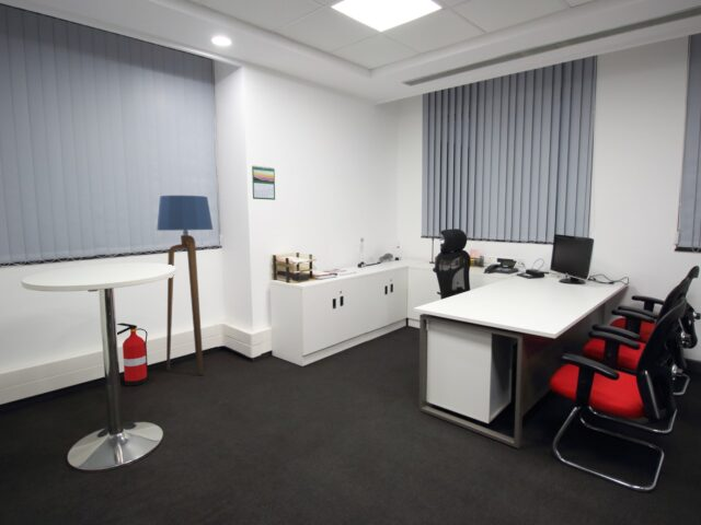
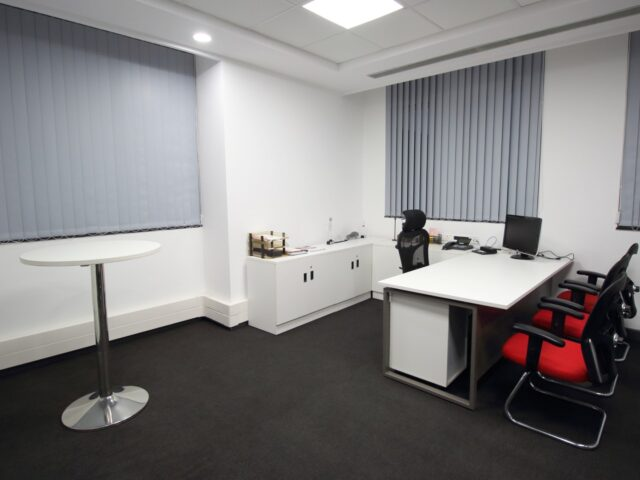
- fire extinguisher [116,322,150,387]
- floor lamp [156,195,214,376]
- calendar [251,164,276,201]
